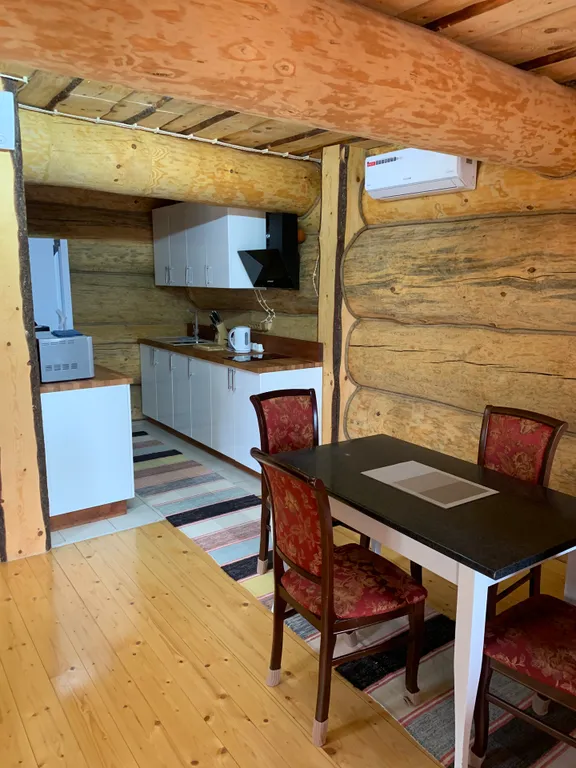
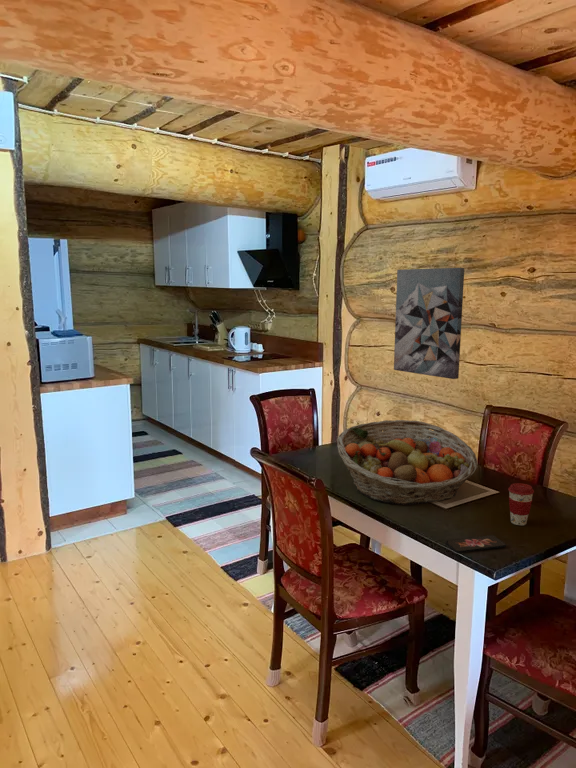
+ wall art [393,267,465,380]
+ smartphone [444,534,507,554]
+ fruit basket [336,419,479,506]
+ coffee cup [507,482,535,526]
